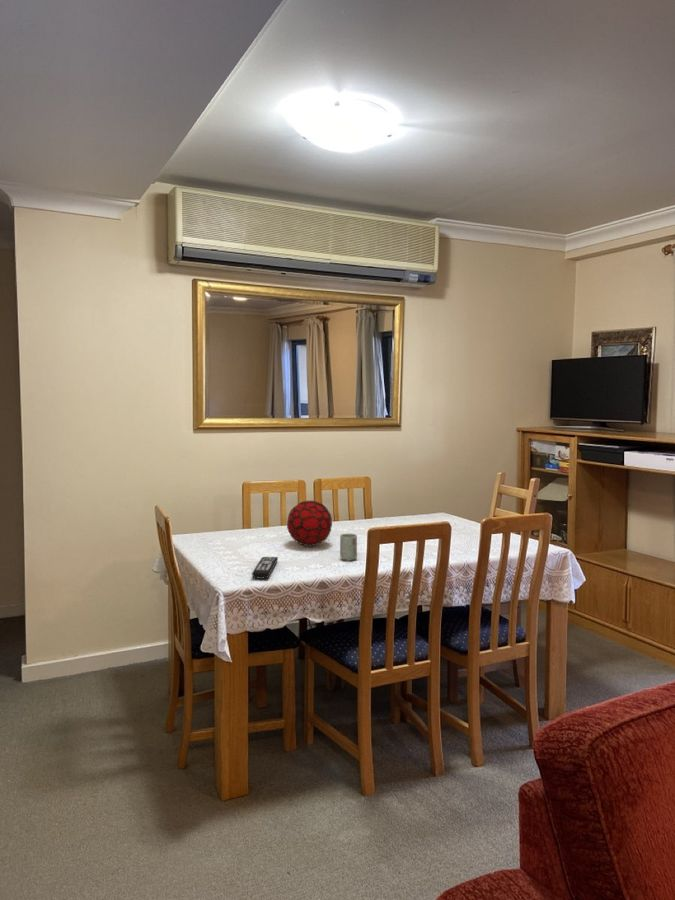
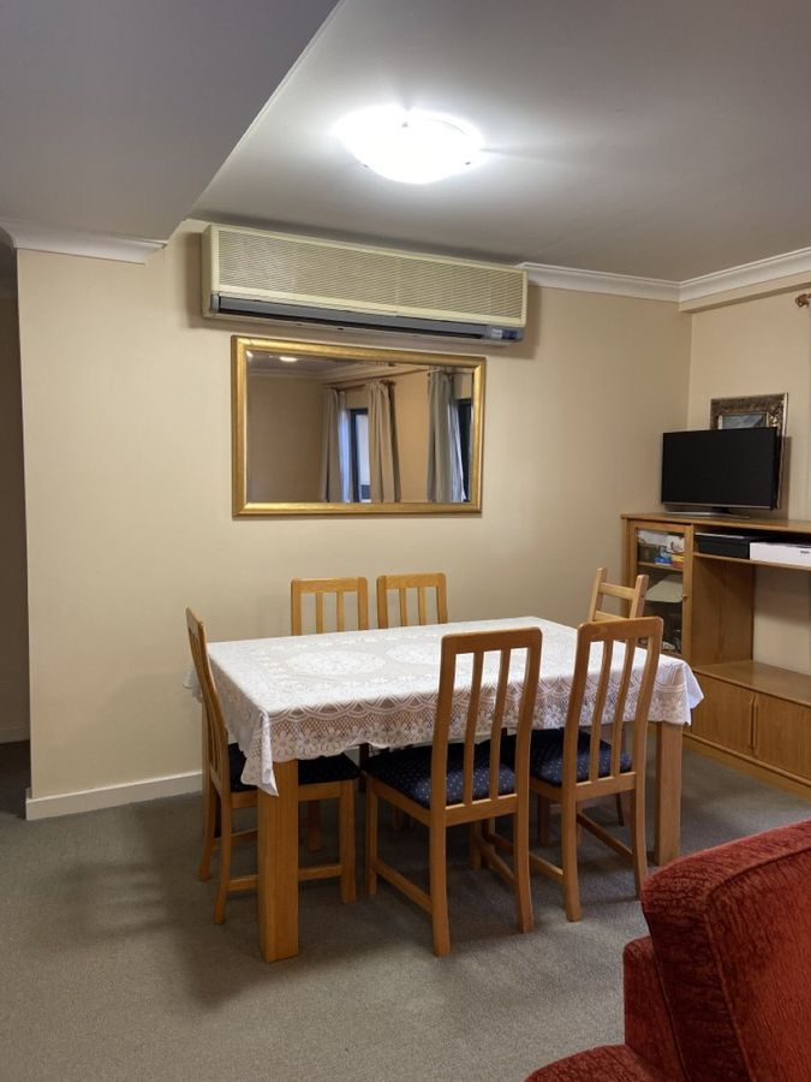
- remote control [251,556,279,580]
- cup [339,533,358,562]
- decorative orb [286,499,333,547]
